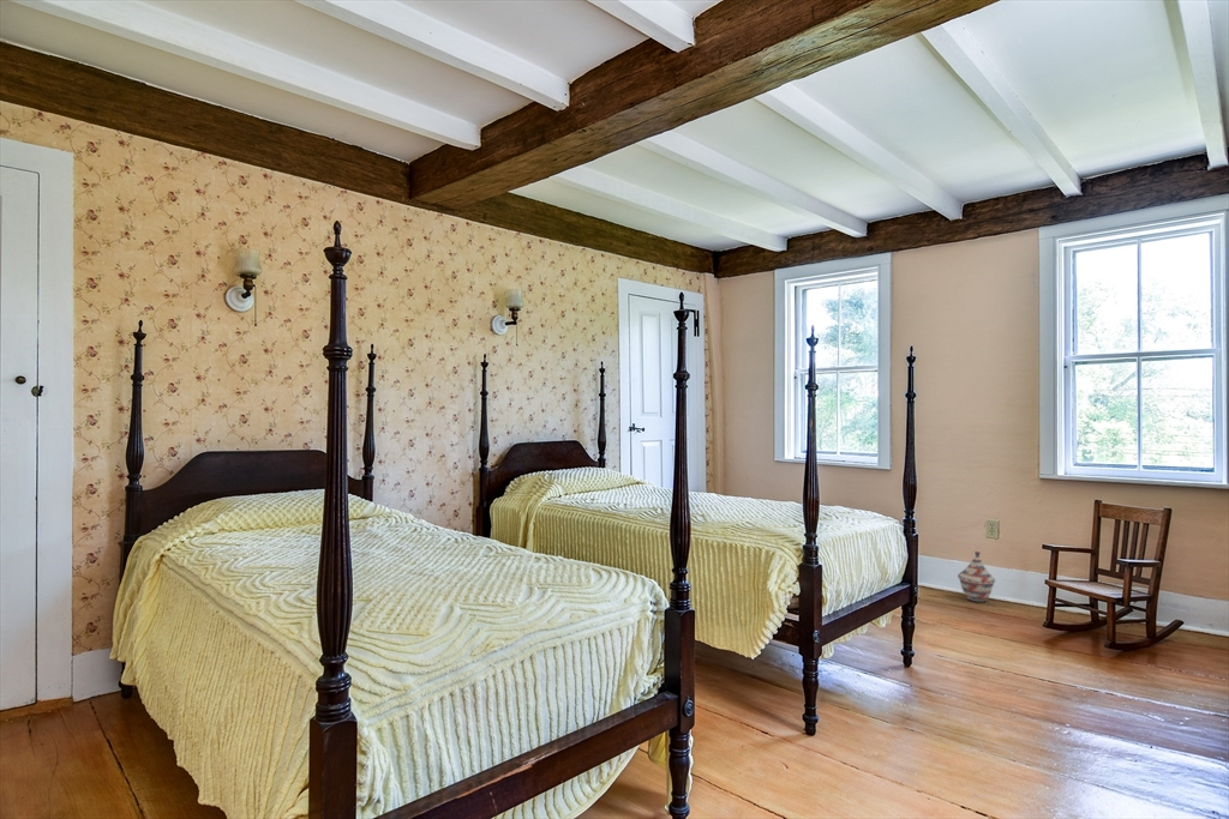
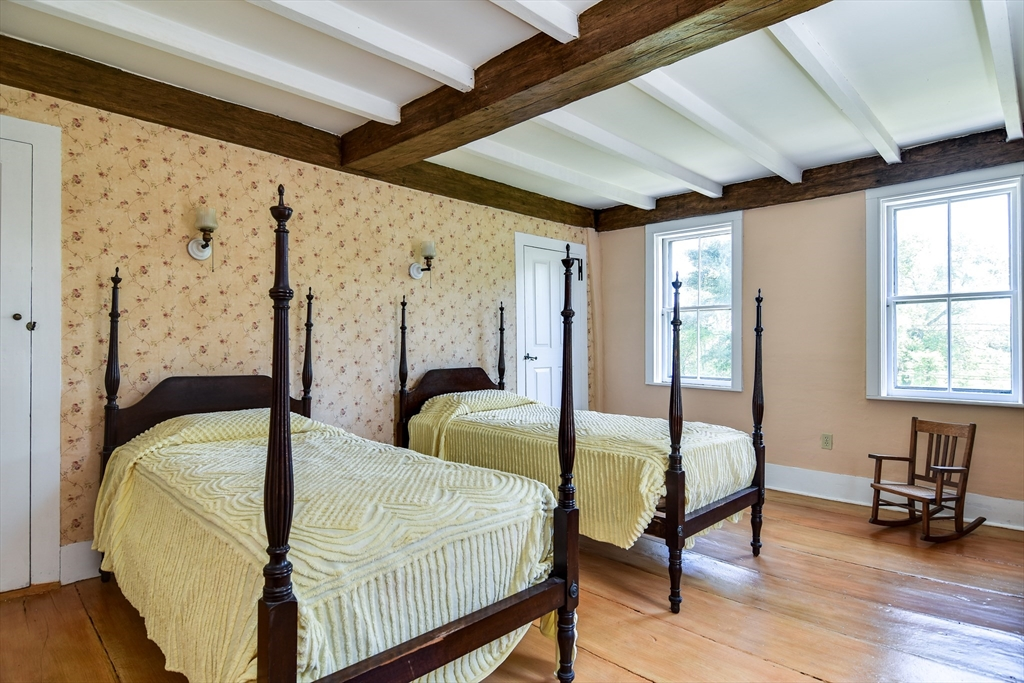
- woven basket [957,550,996,603]
